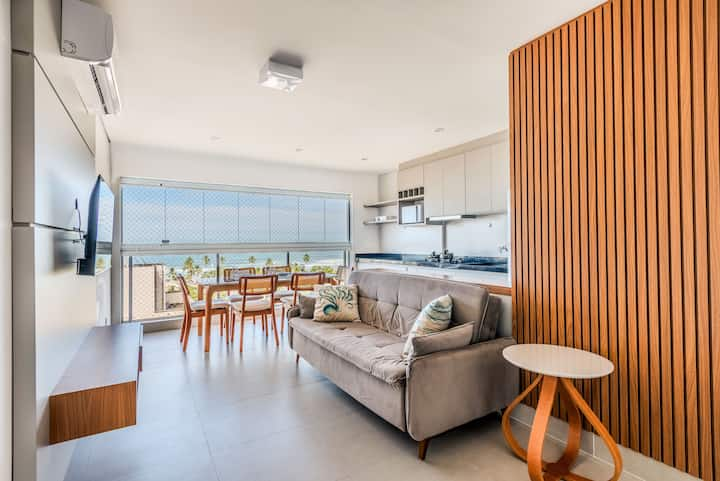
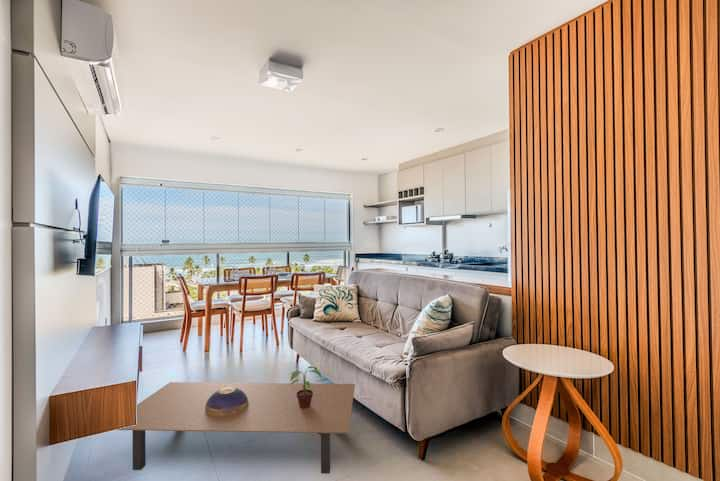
+ potted plant [288,365,322,408]
+ coffee table [117,381,356,475]
+ decorative bowl [205,387,248,416]
